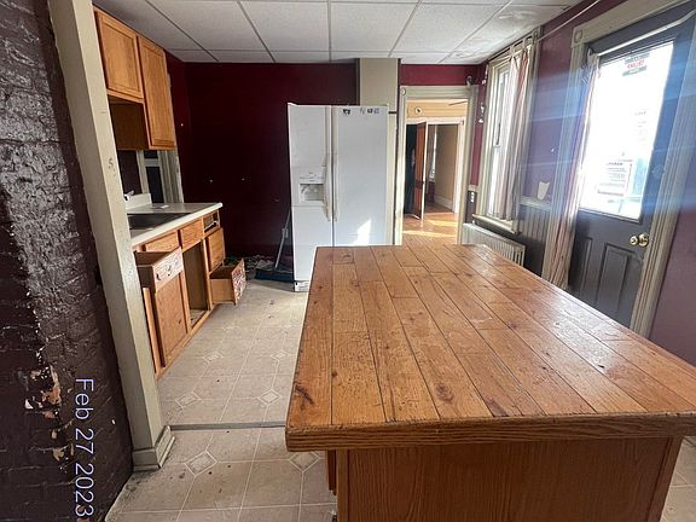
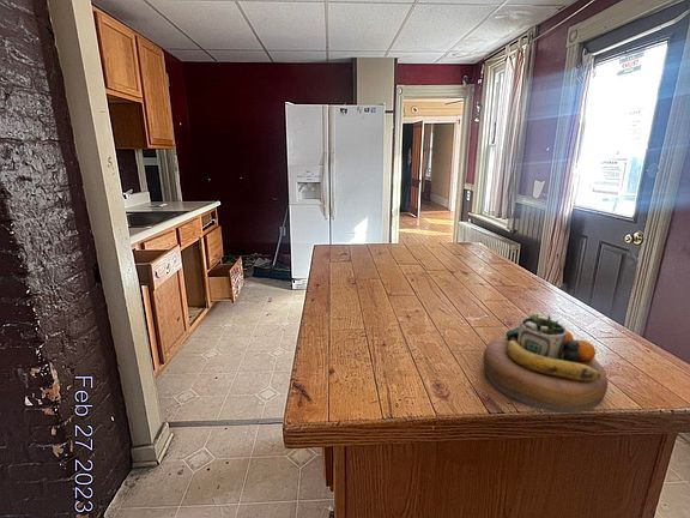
+ decorative bowl [482,313,609,414]
